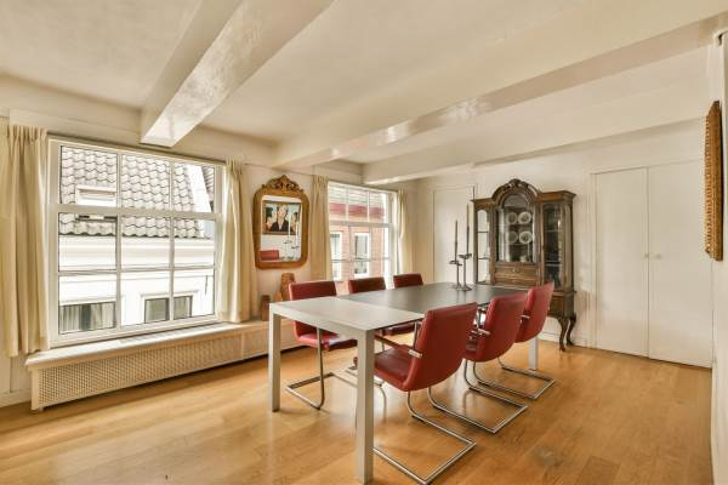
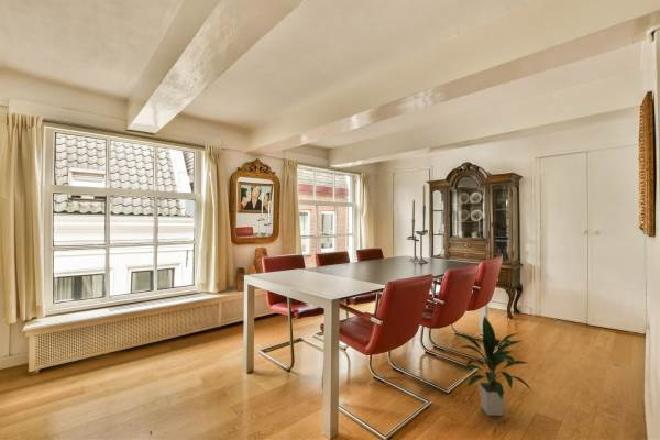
+ indoor plant [453,315,534,417]
